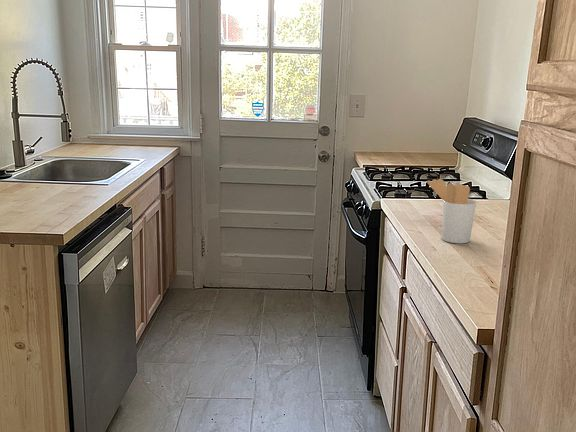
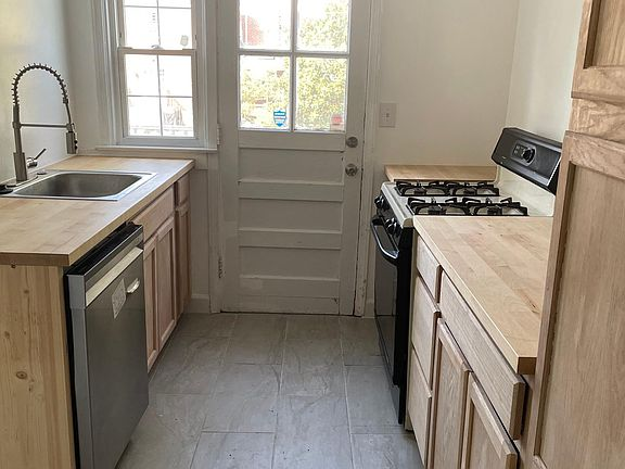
- utensil holder [426,178,477,244]
